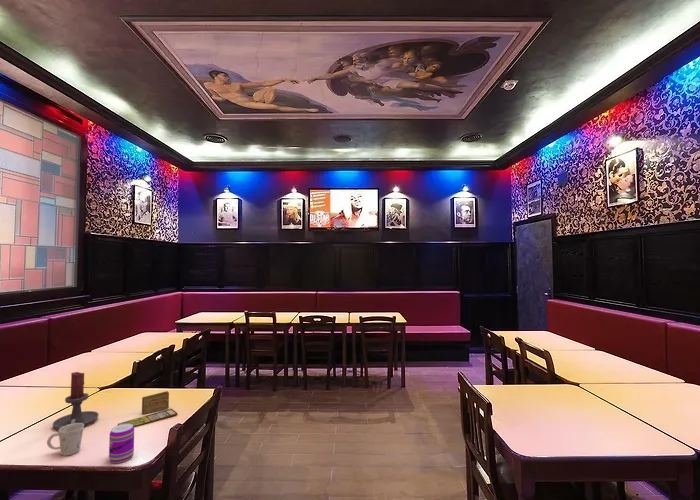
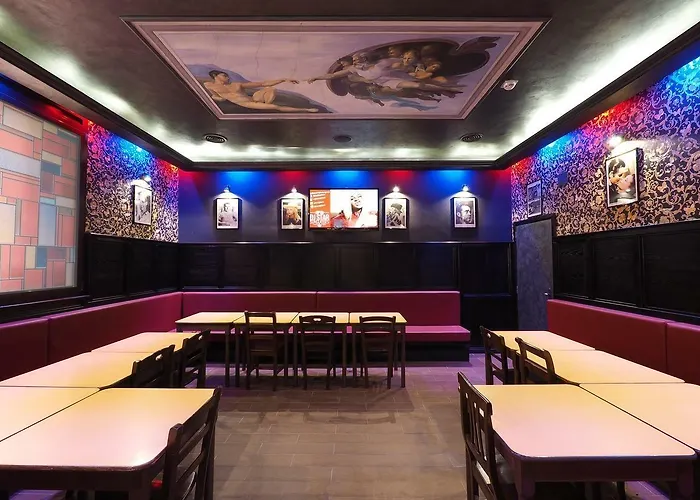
- candle holder [52,371,100,431]
- board game [117,390,179,428]
- beverage can [108,424,135,464]
- mug [46,423,85,457]
